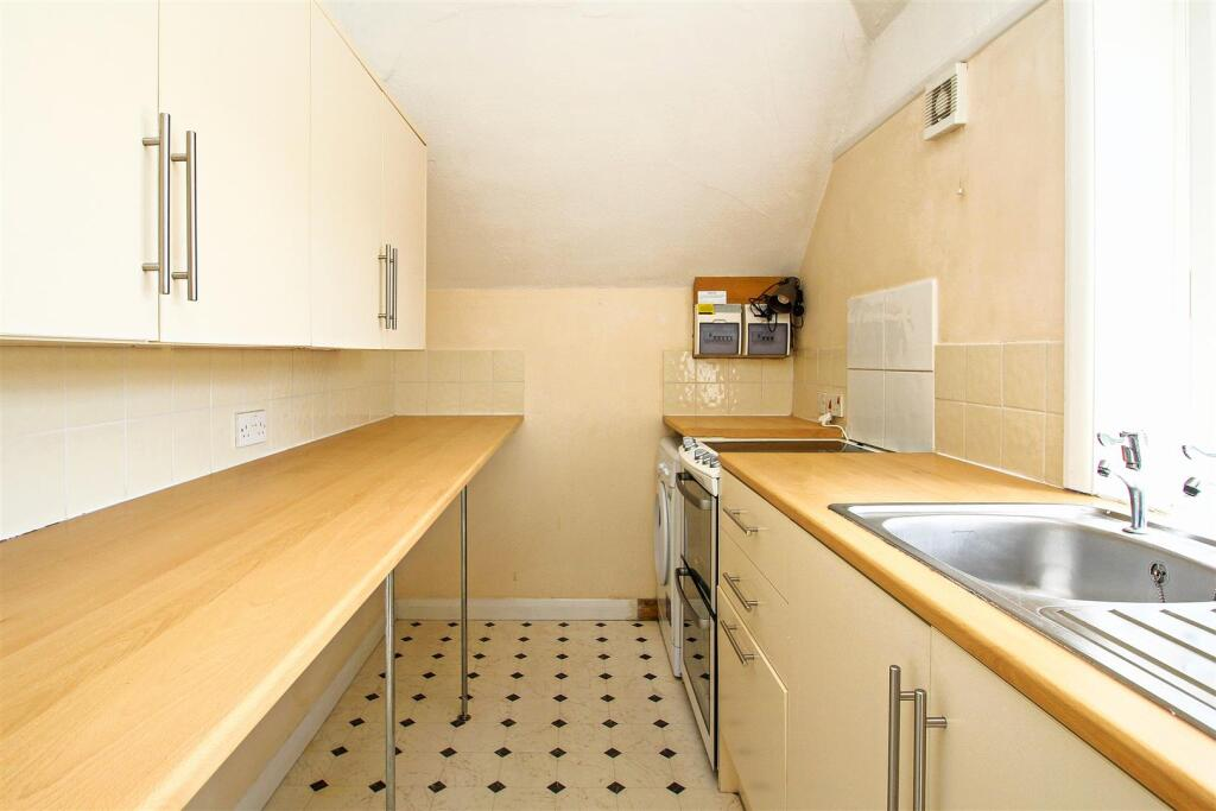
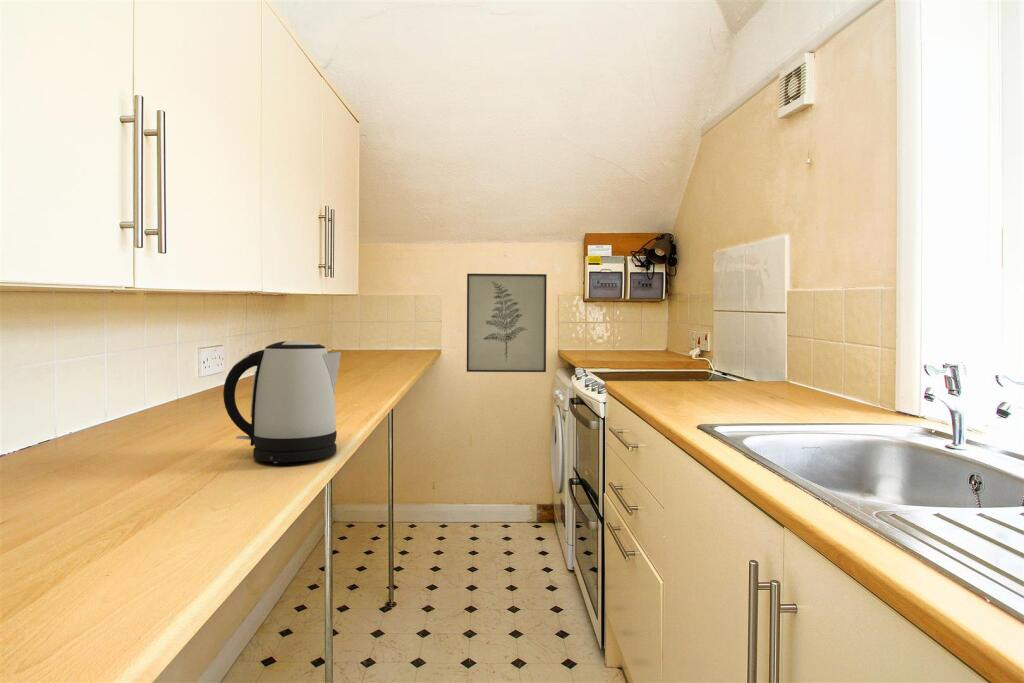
+ kettle [222,340,341,464]
+ wall art [466,273,548,373]
